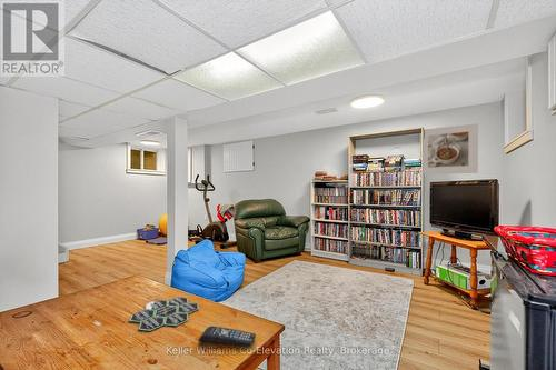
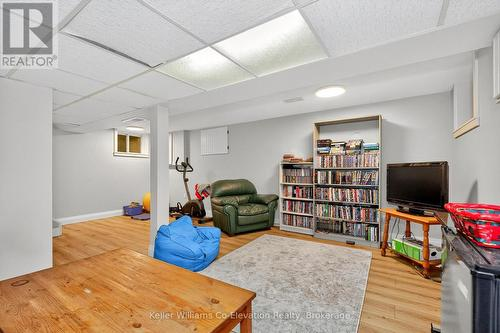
- remote control [198,324,257,348]
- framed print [419,122,479,176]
- board game [129,296,200,333]
